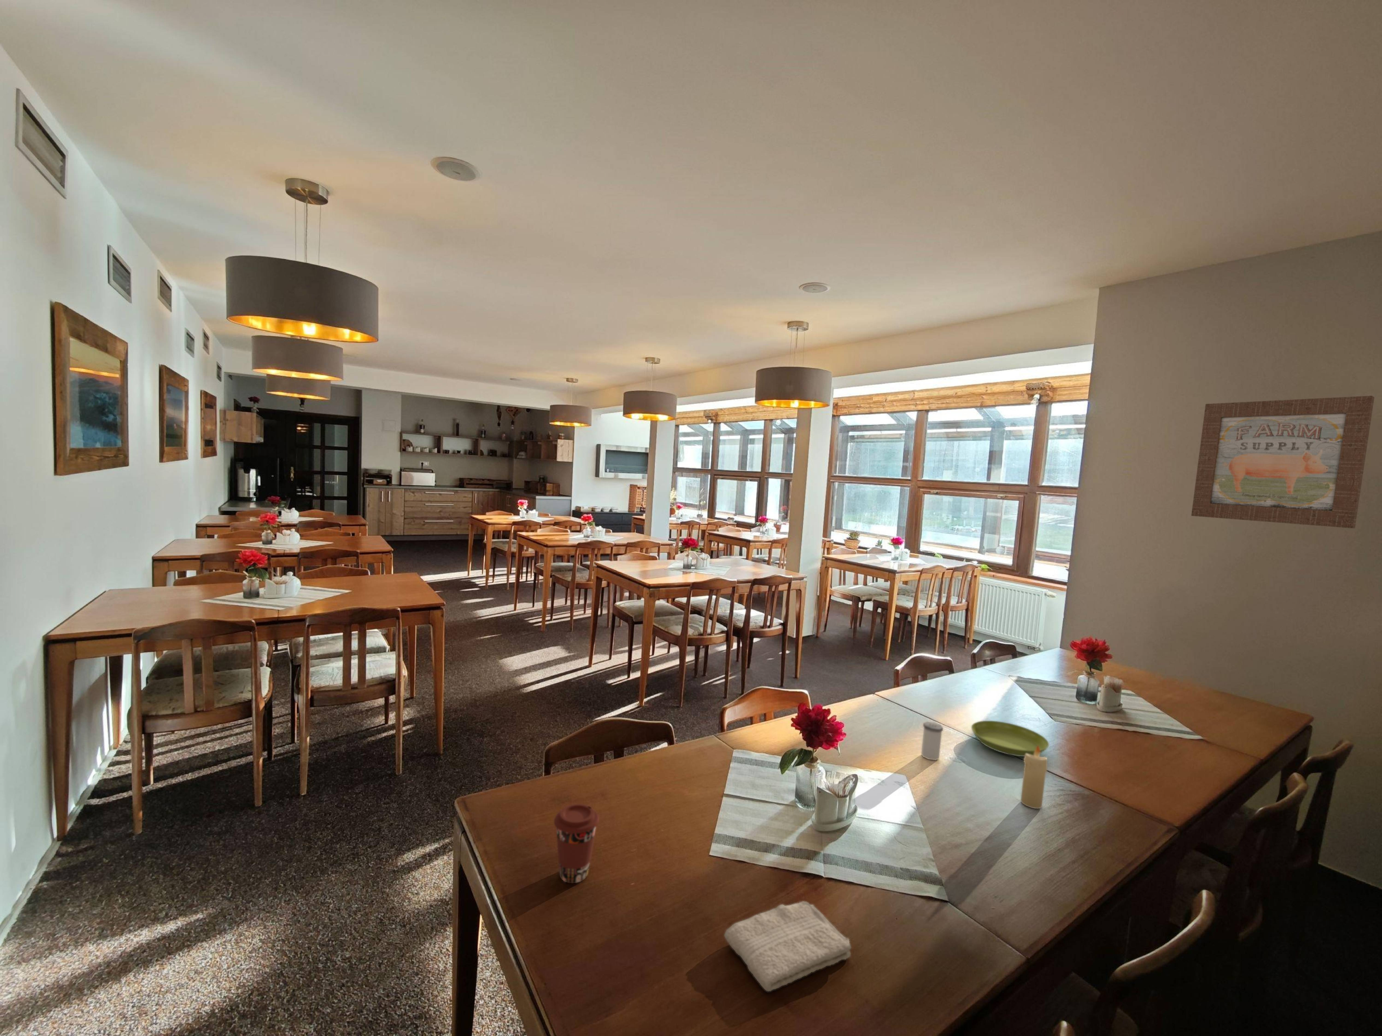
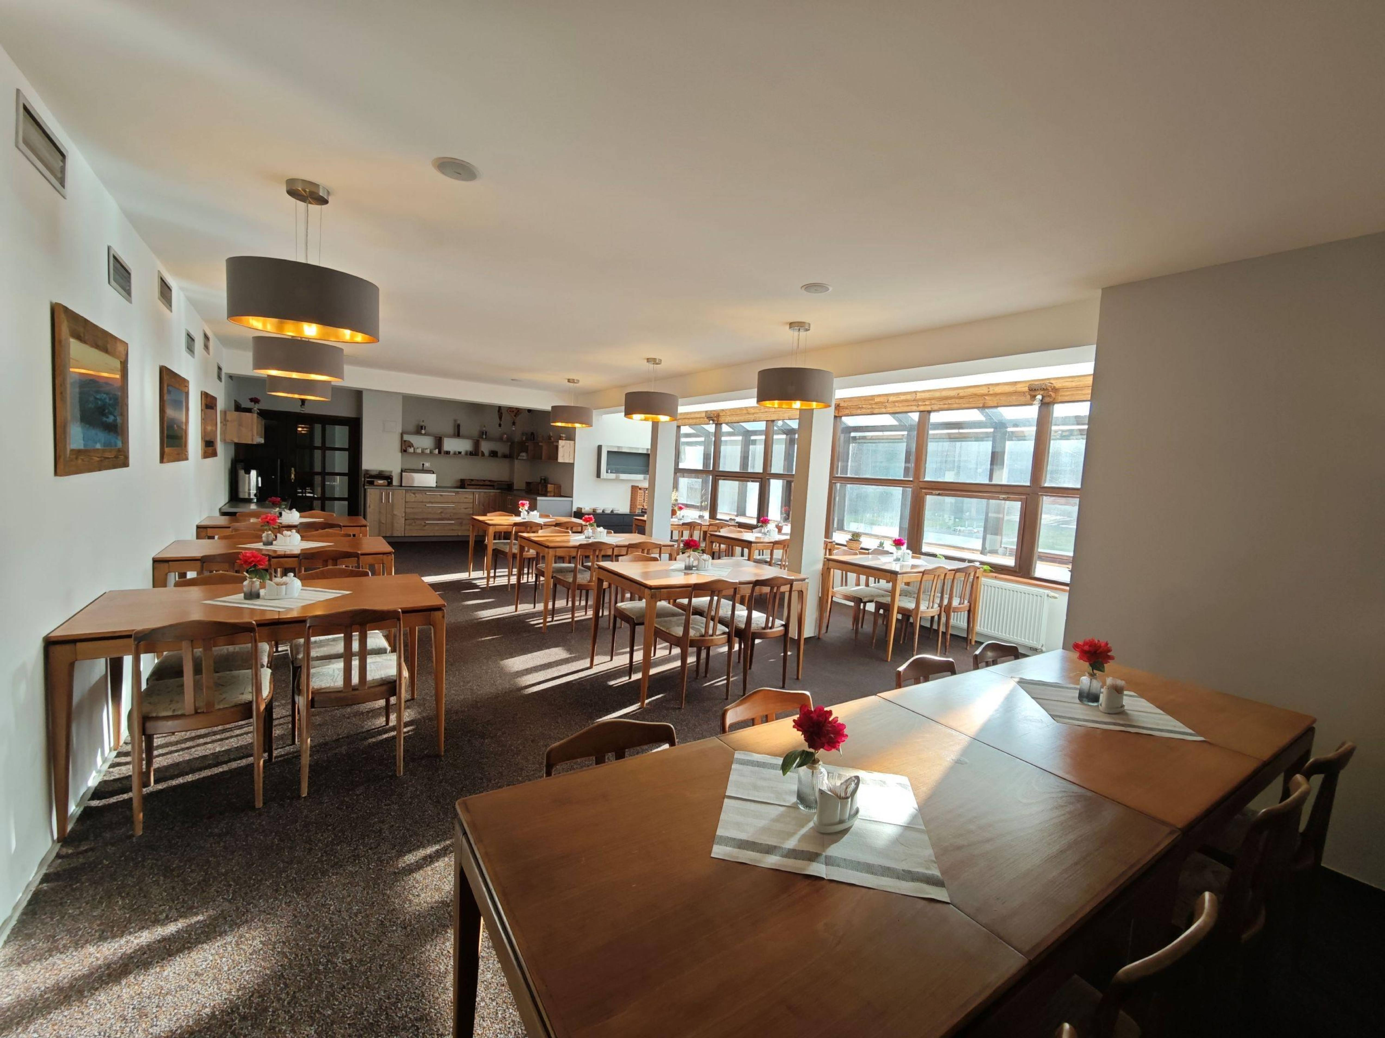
- saucer [971,720,1049,756]
- washcloth [724,901,852,992]
- salt shaker [921,721,943,761]
- candle [1021,745,1048,809]
- coffee cup [554,803,600,884]
- wall art [1192,395,1374,529]
